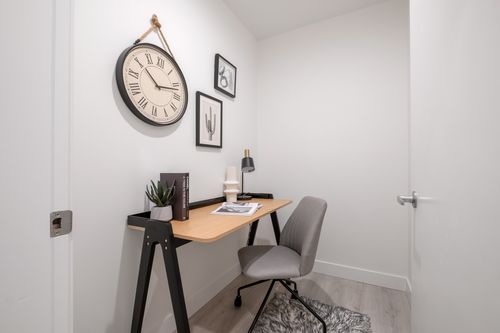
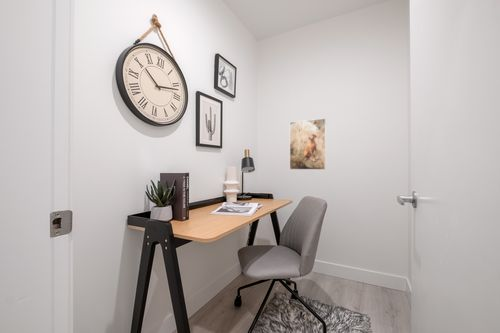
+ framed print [289,117,327,171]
